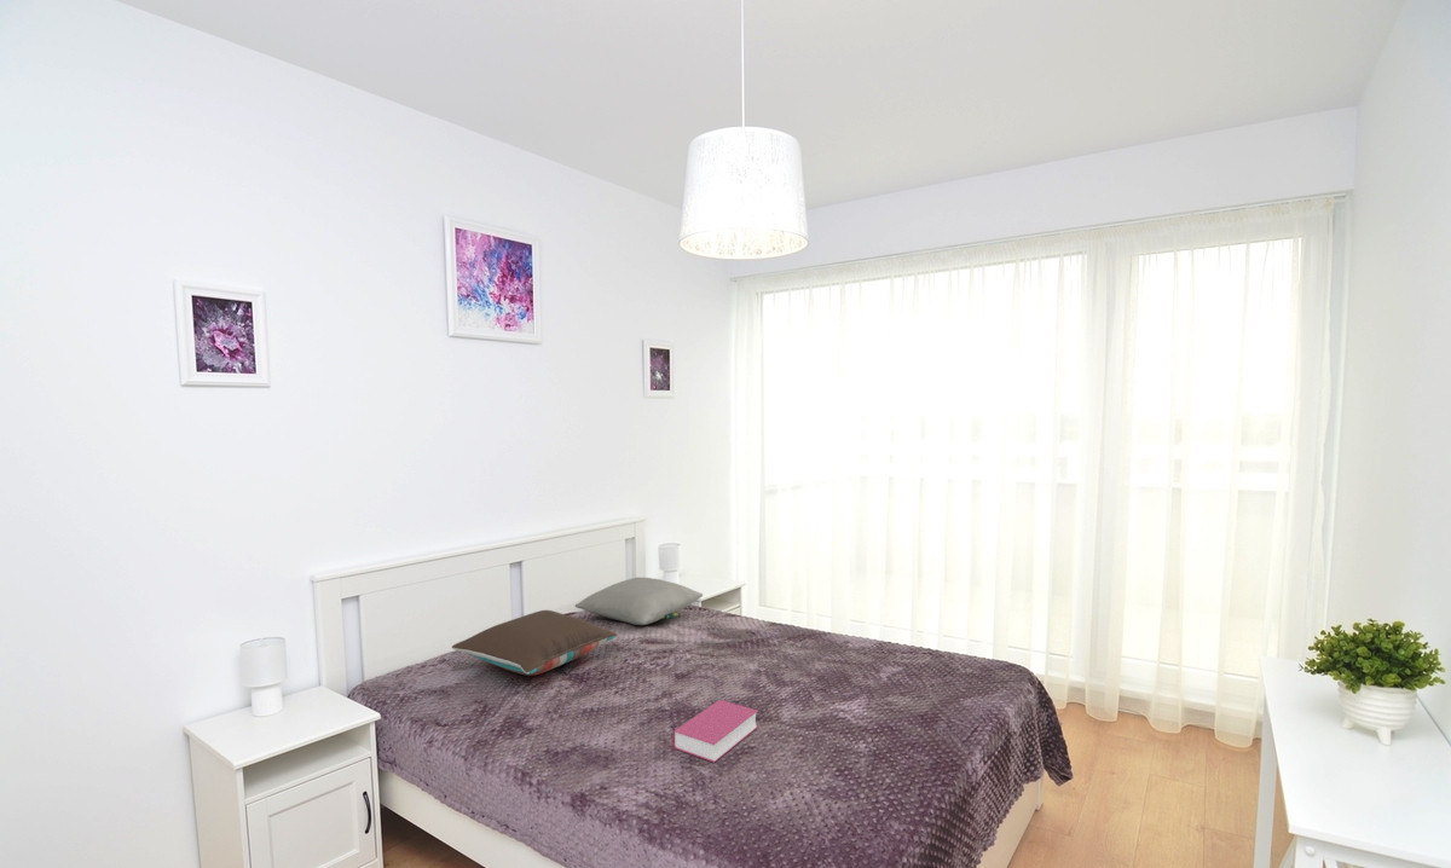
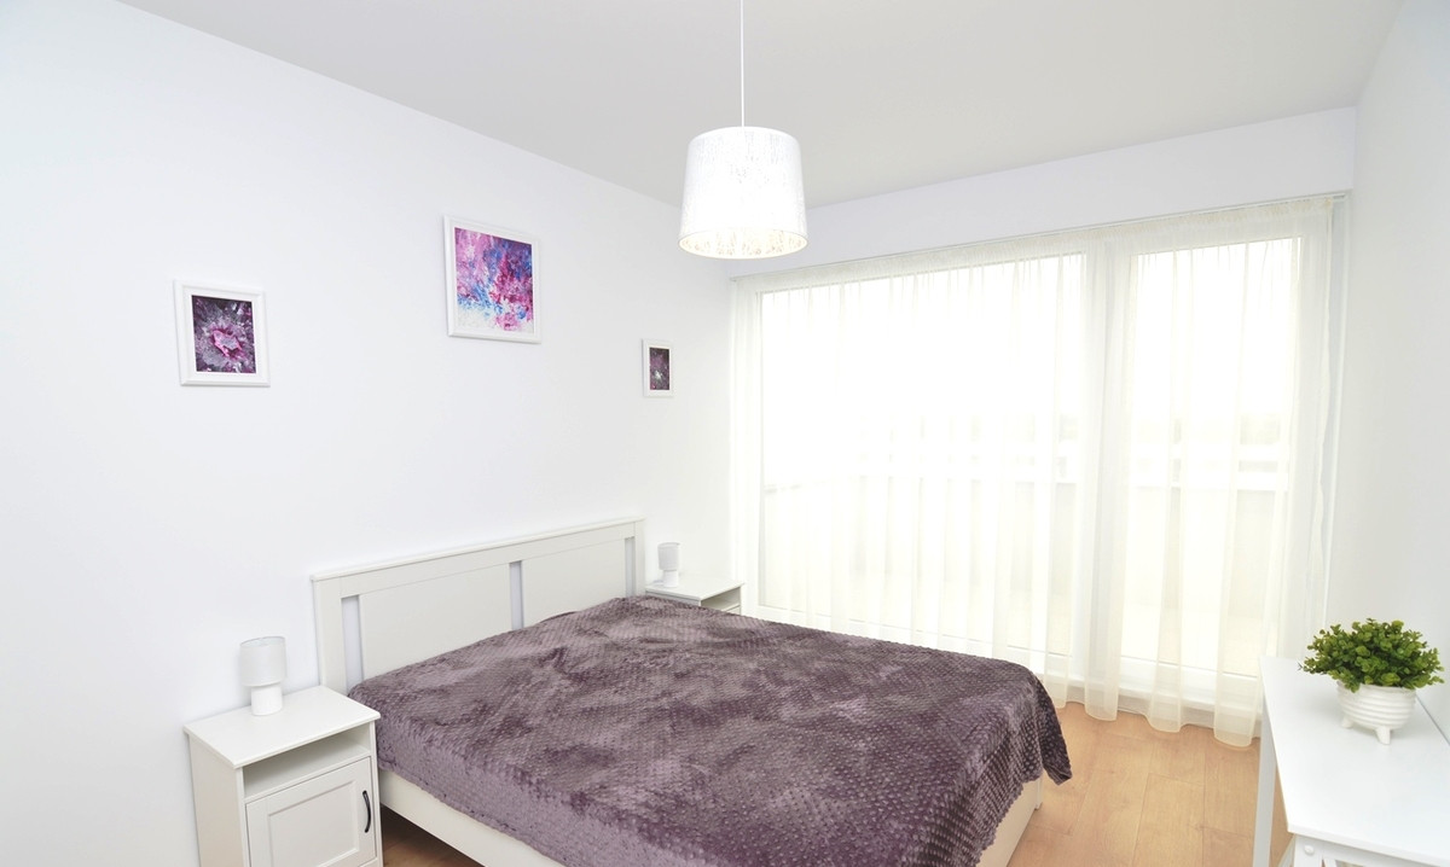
- book [671,699,759,764]
- pillow [574,577,704,626]
- pillow [451,609,618,677]
